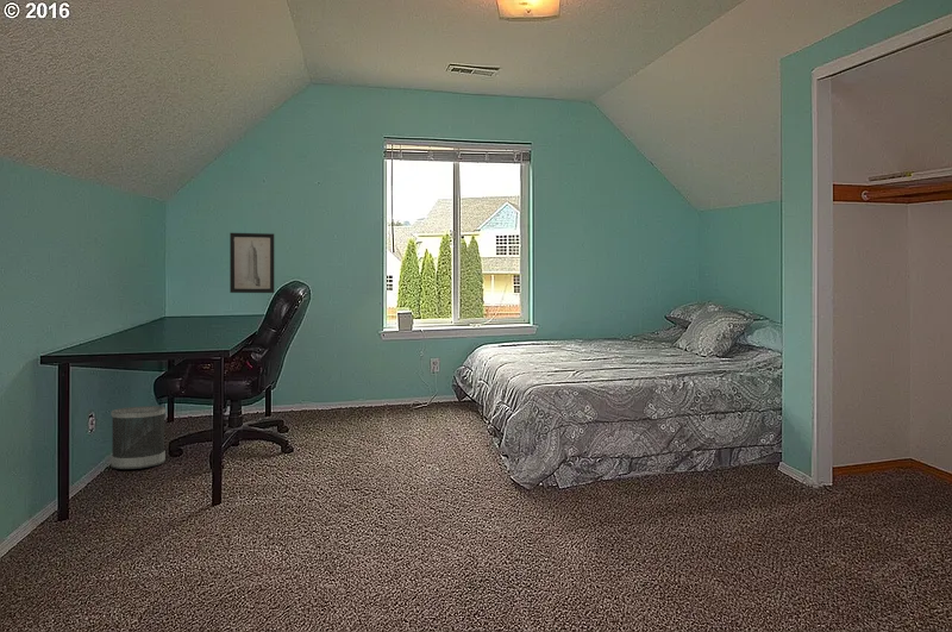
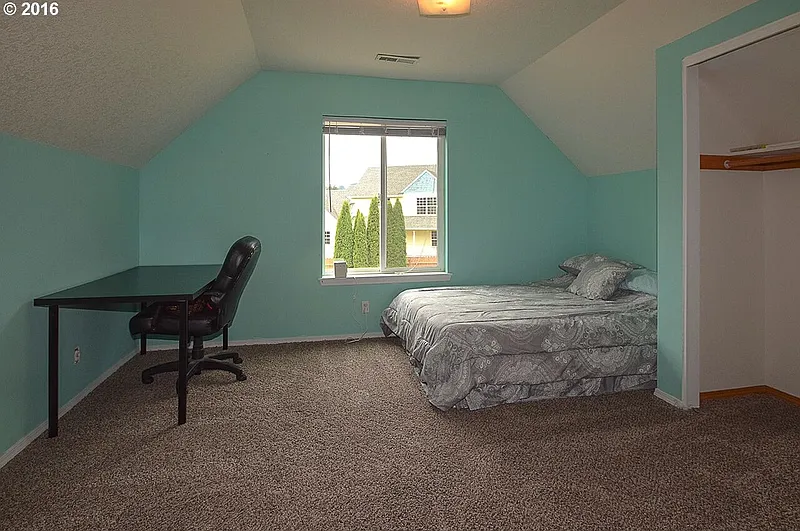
- wastebasket [111,405,167,470]
- wall art [228,232,275,294]
